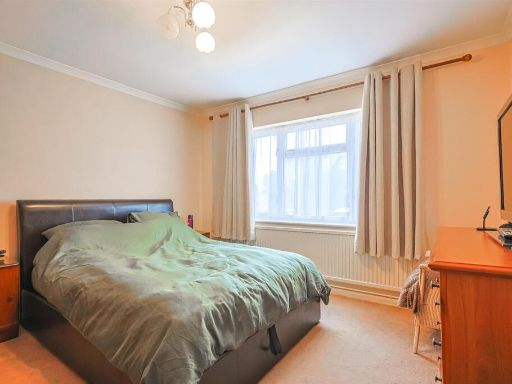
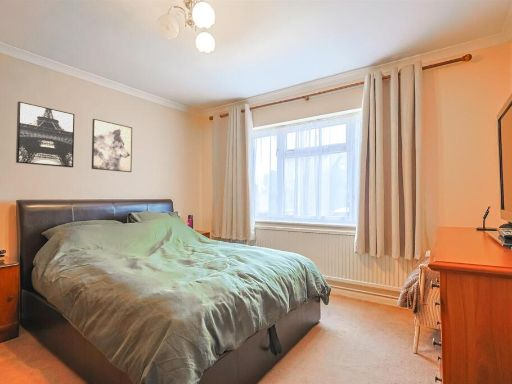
+ wall art [15,101,75,169]
+ wall art [91,118,133,173]
